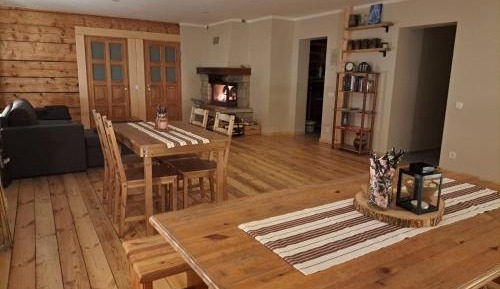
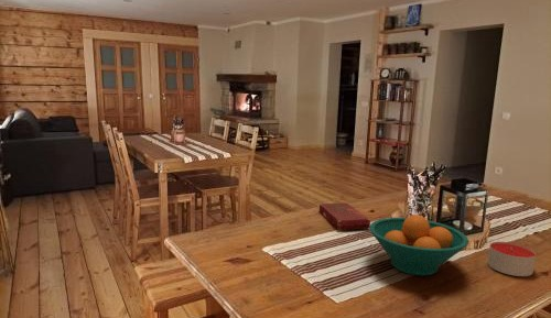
+ fruit bowl [368,213,469,276]
+ candle [487,241,537,277]
+ book [318,201,371,231]
